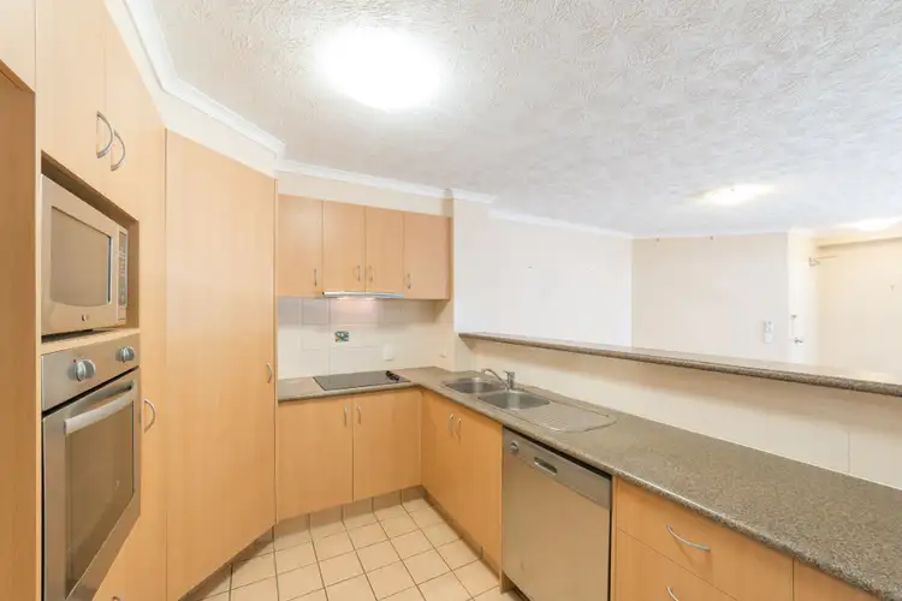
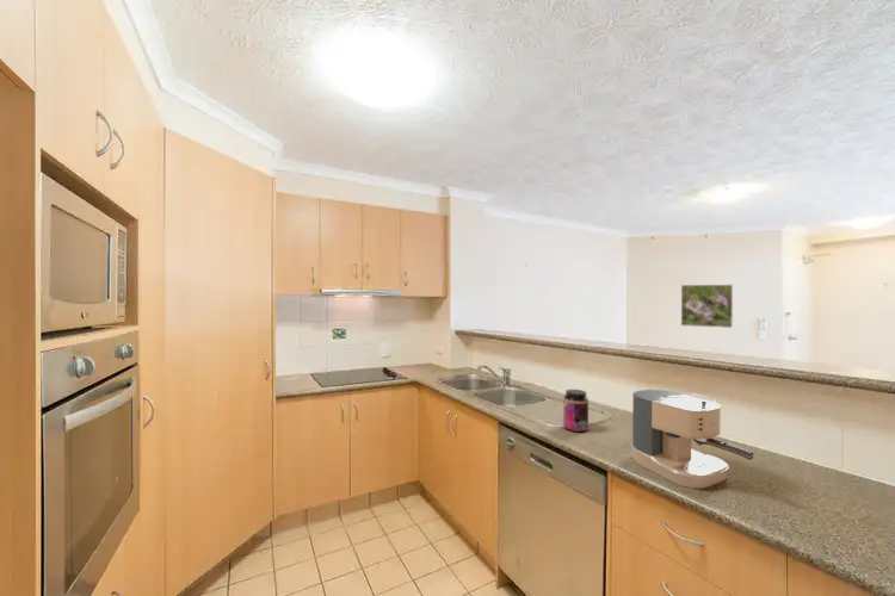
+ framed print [680,284,734,329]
+ jar [562,389,590,433]
+ coffee maker [629,389,754,490]
